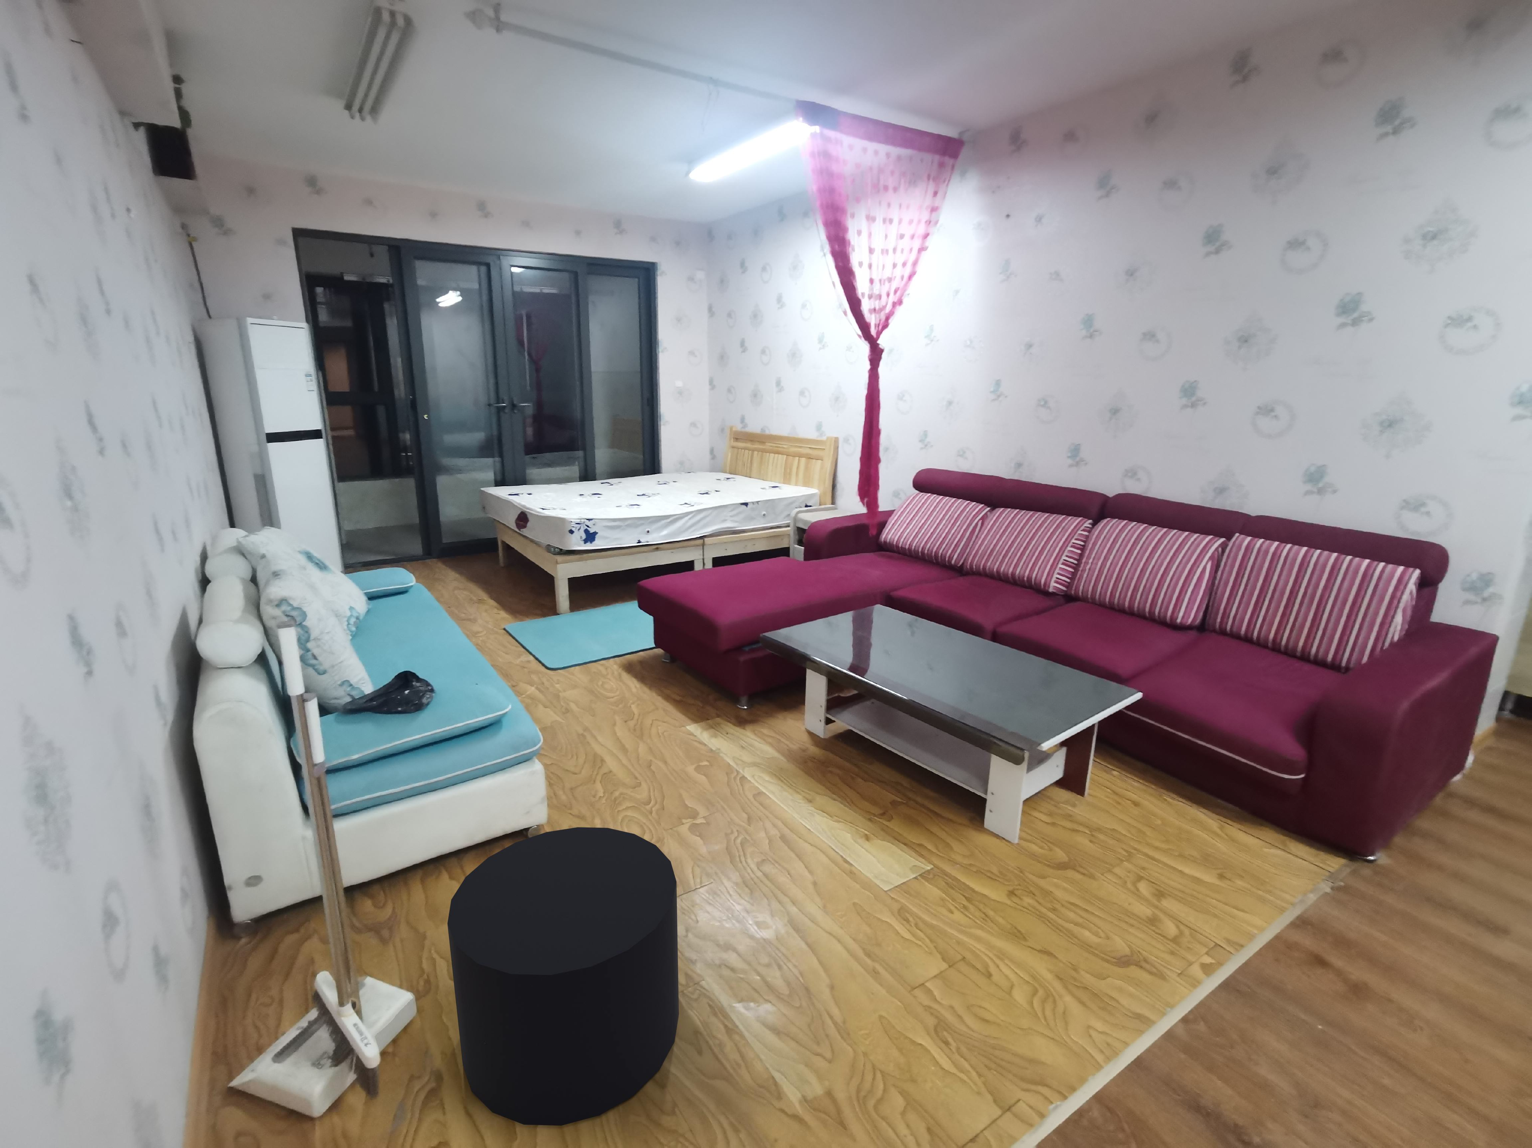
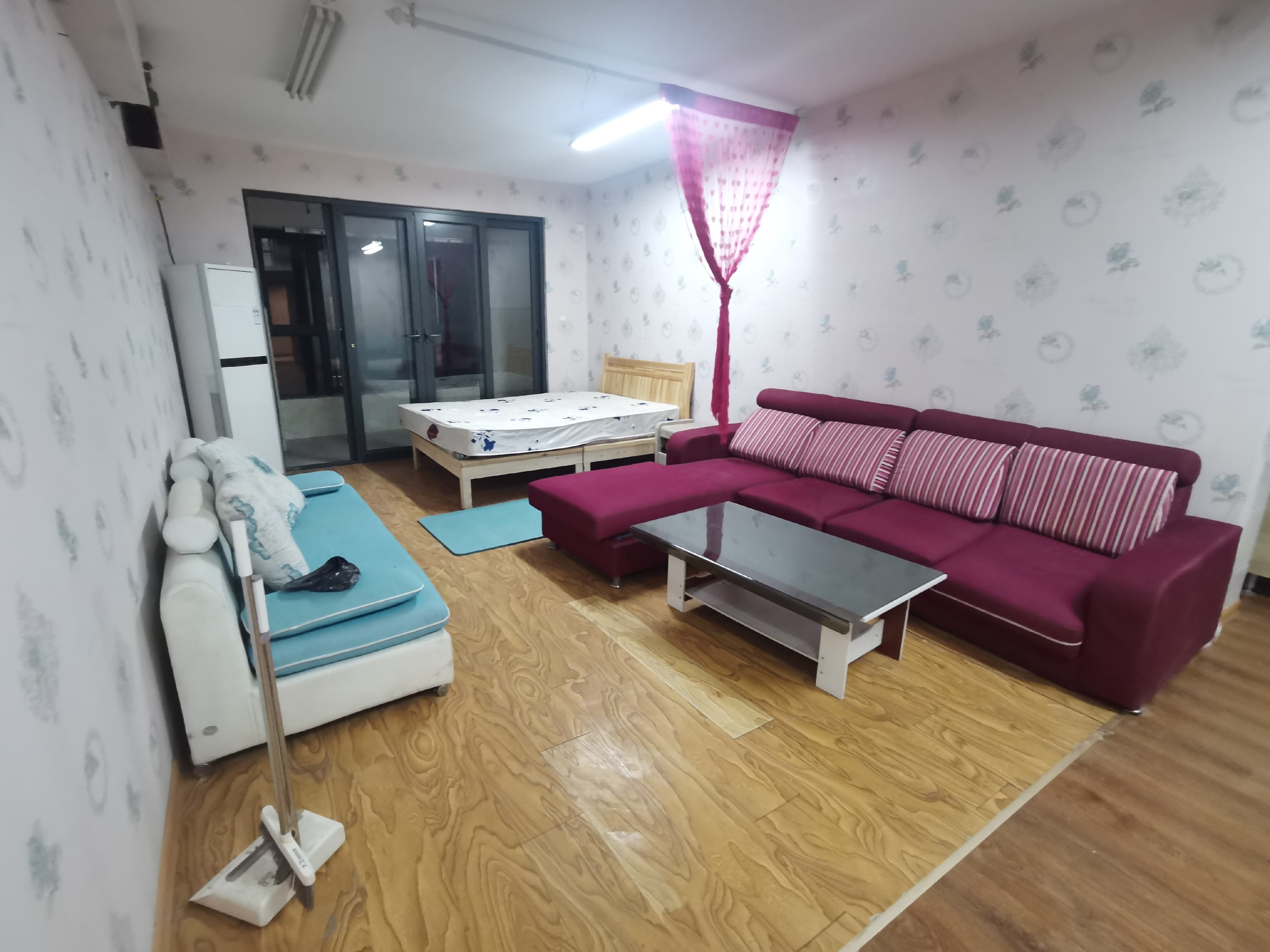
- stool [448,827,679,1126]
